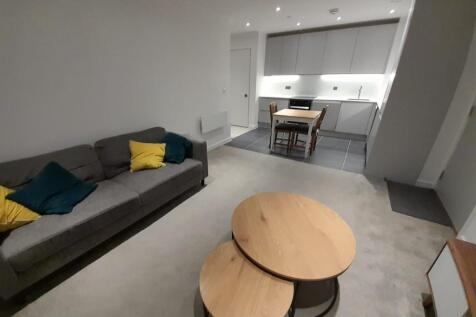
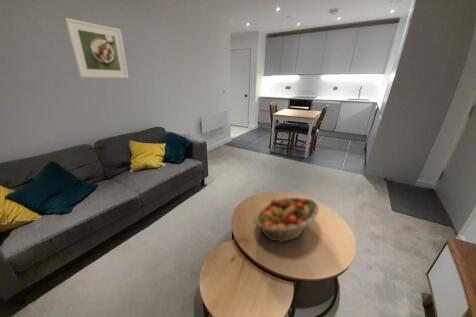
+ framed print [64,17,130,79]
+ fruit basket [253,197,320,243]
